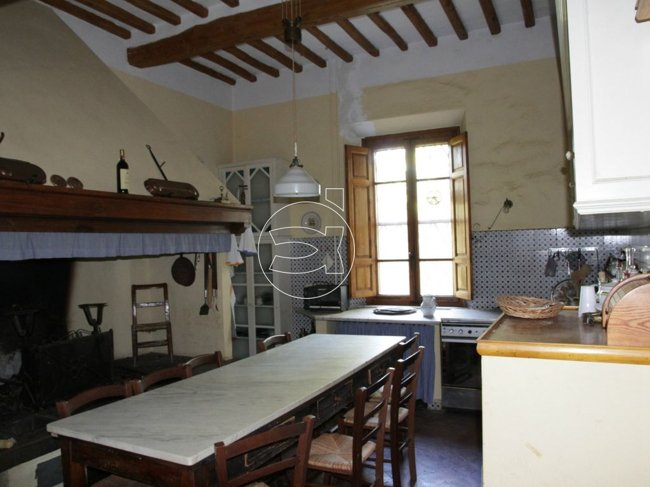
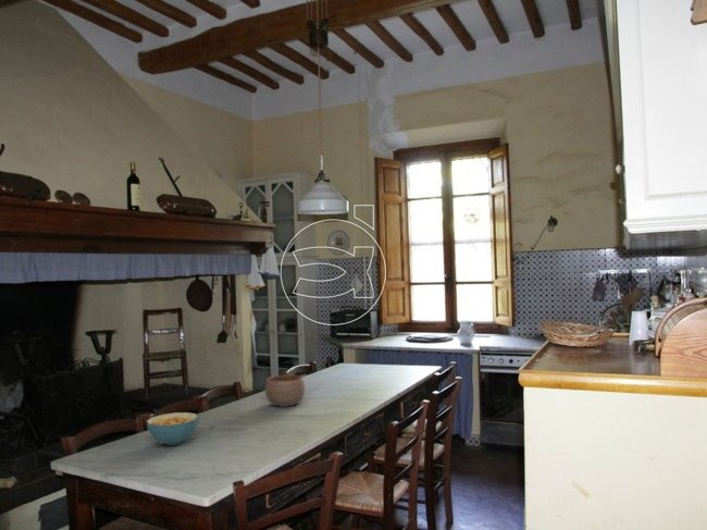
+ bowl [264,374,306,408]
+ cereal bowl [146,411,200,446]
